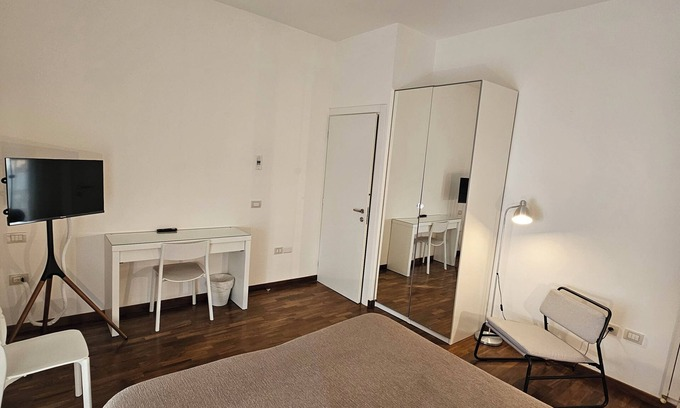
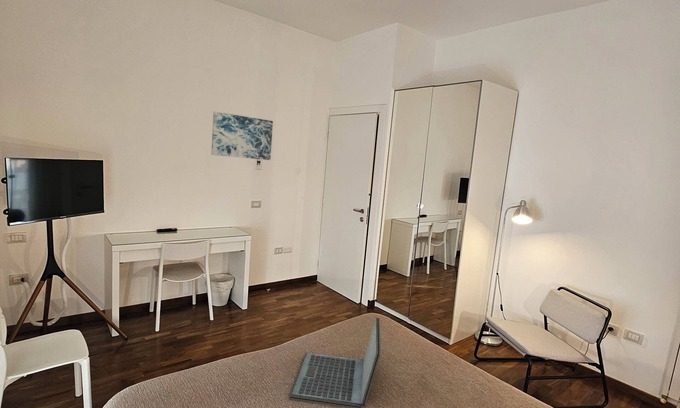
+ wall art [210,111,274,161]
+ laptop [288,316,382,408]
